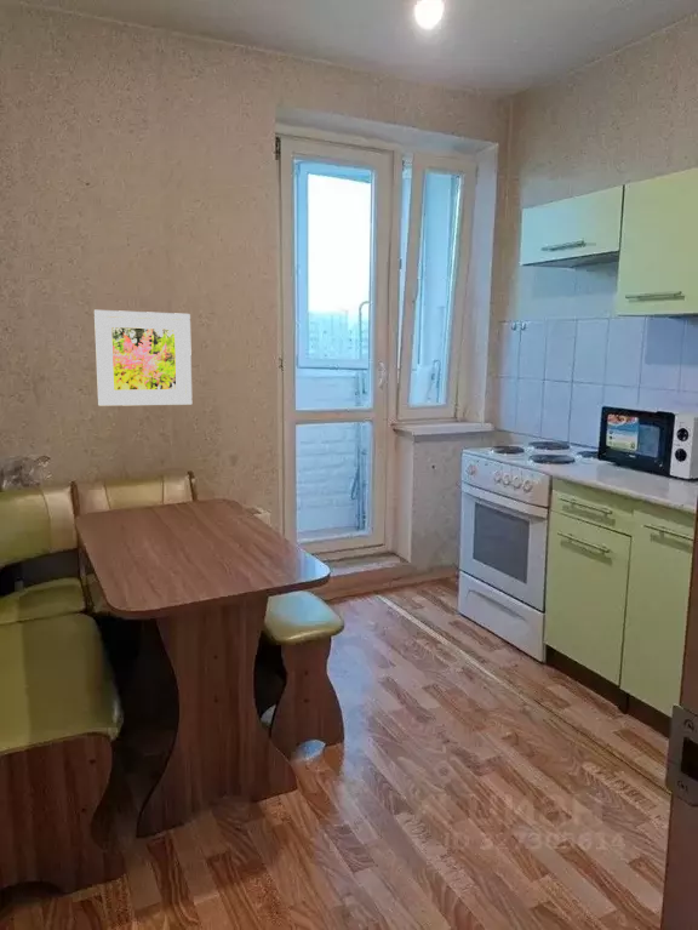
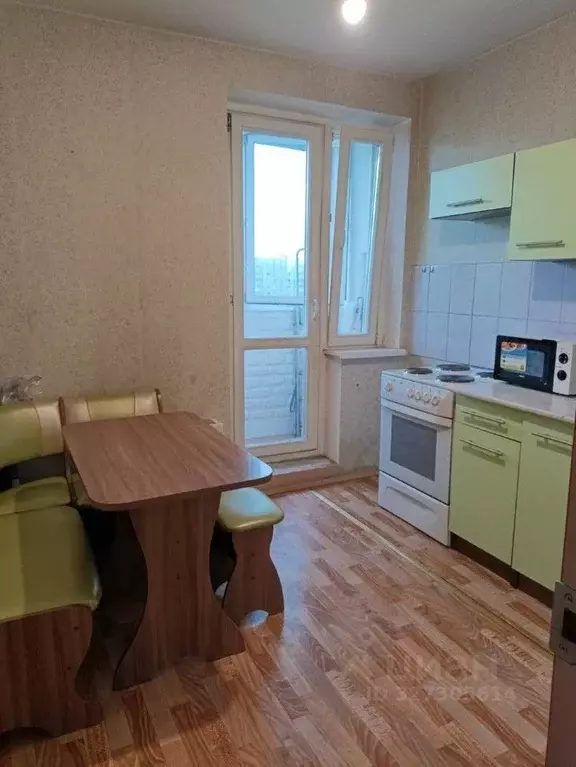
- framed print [92,309,193,407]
